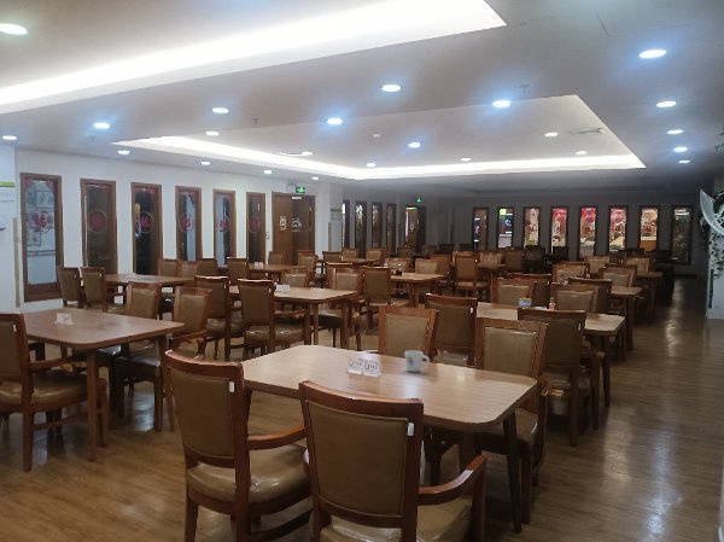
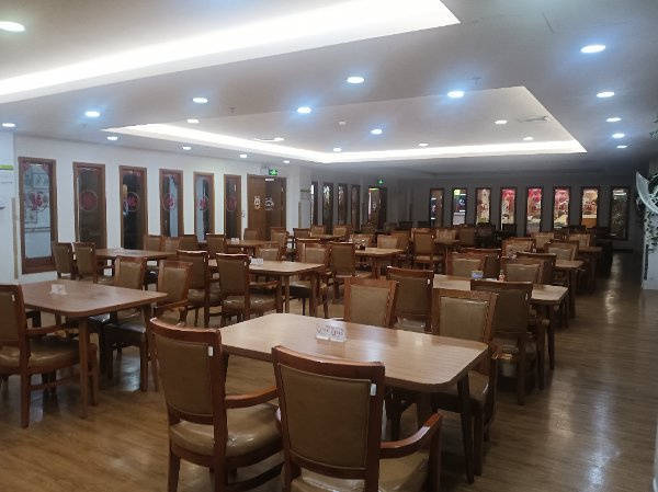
- mug [403,349,431,373]
